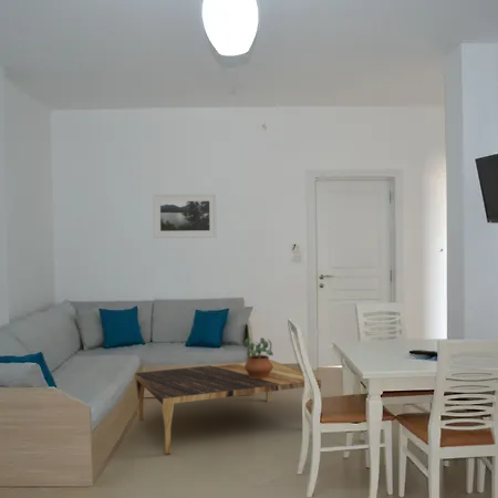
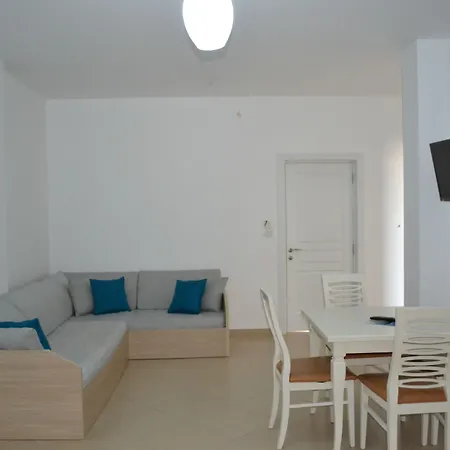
- coffee table [134,359,322,455]
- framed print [152,193,218,239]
- potted plant [243,336,274,378]
